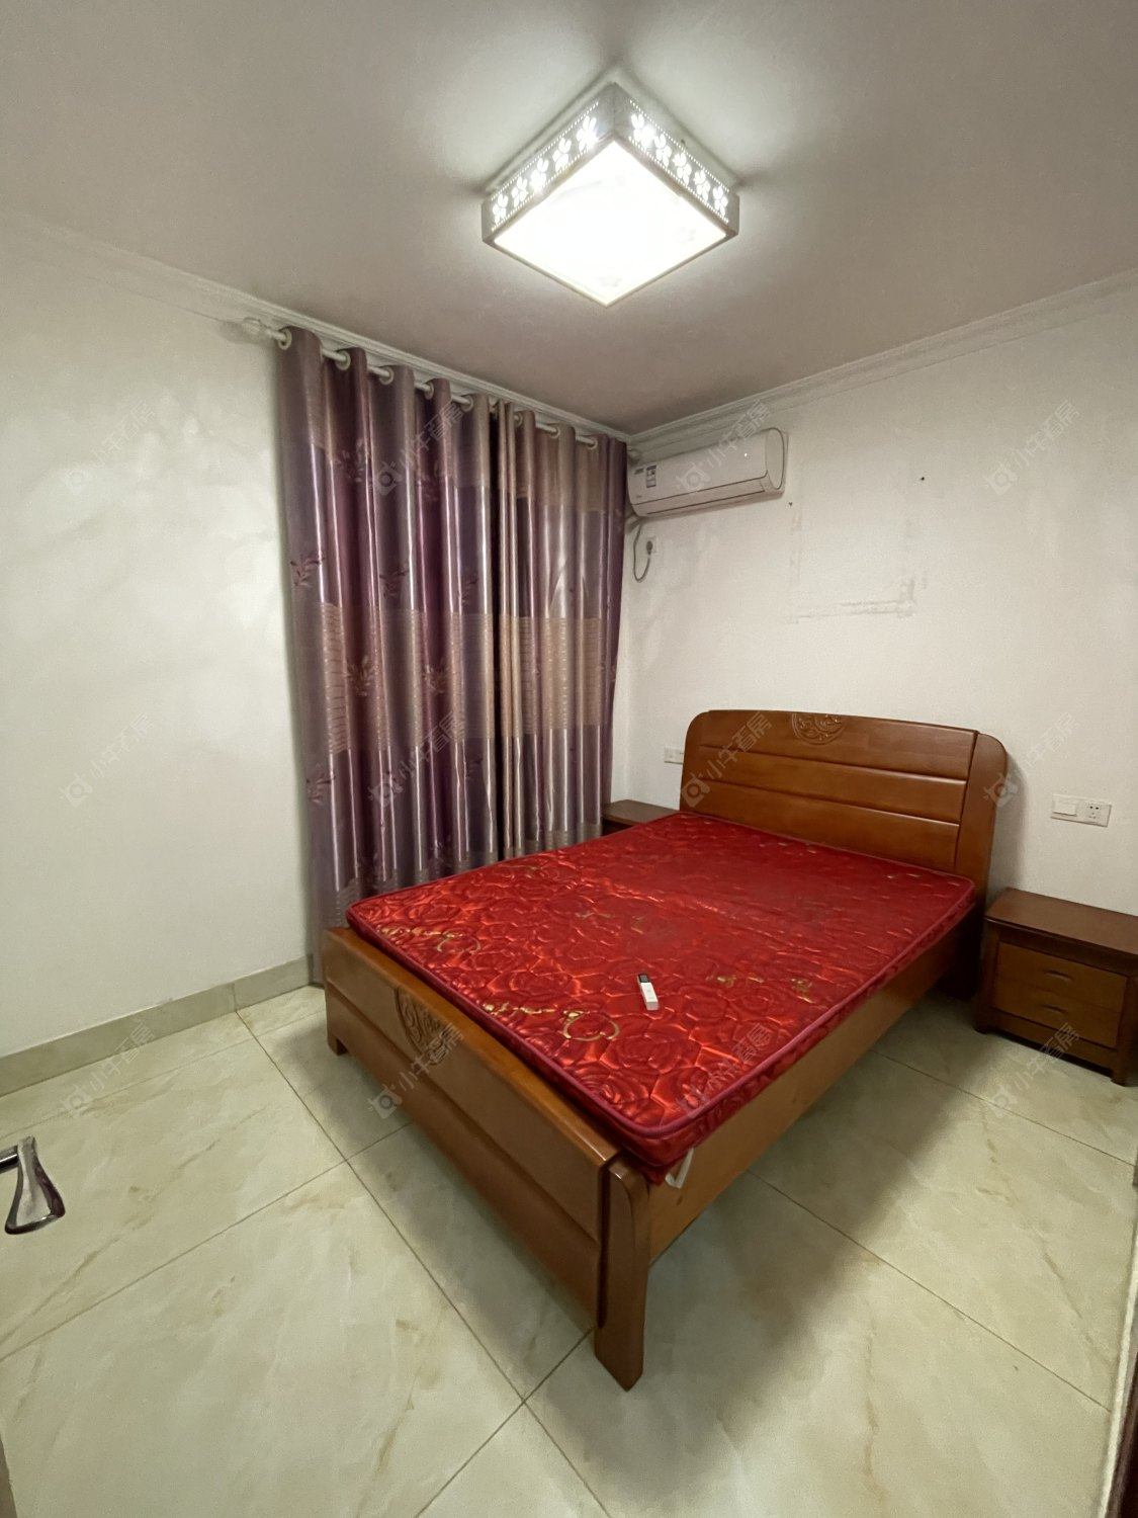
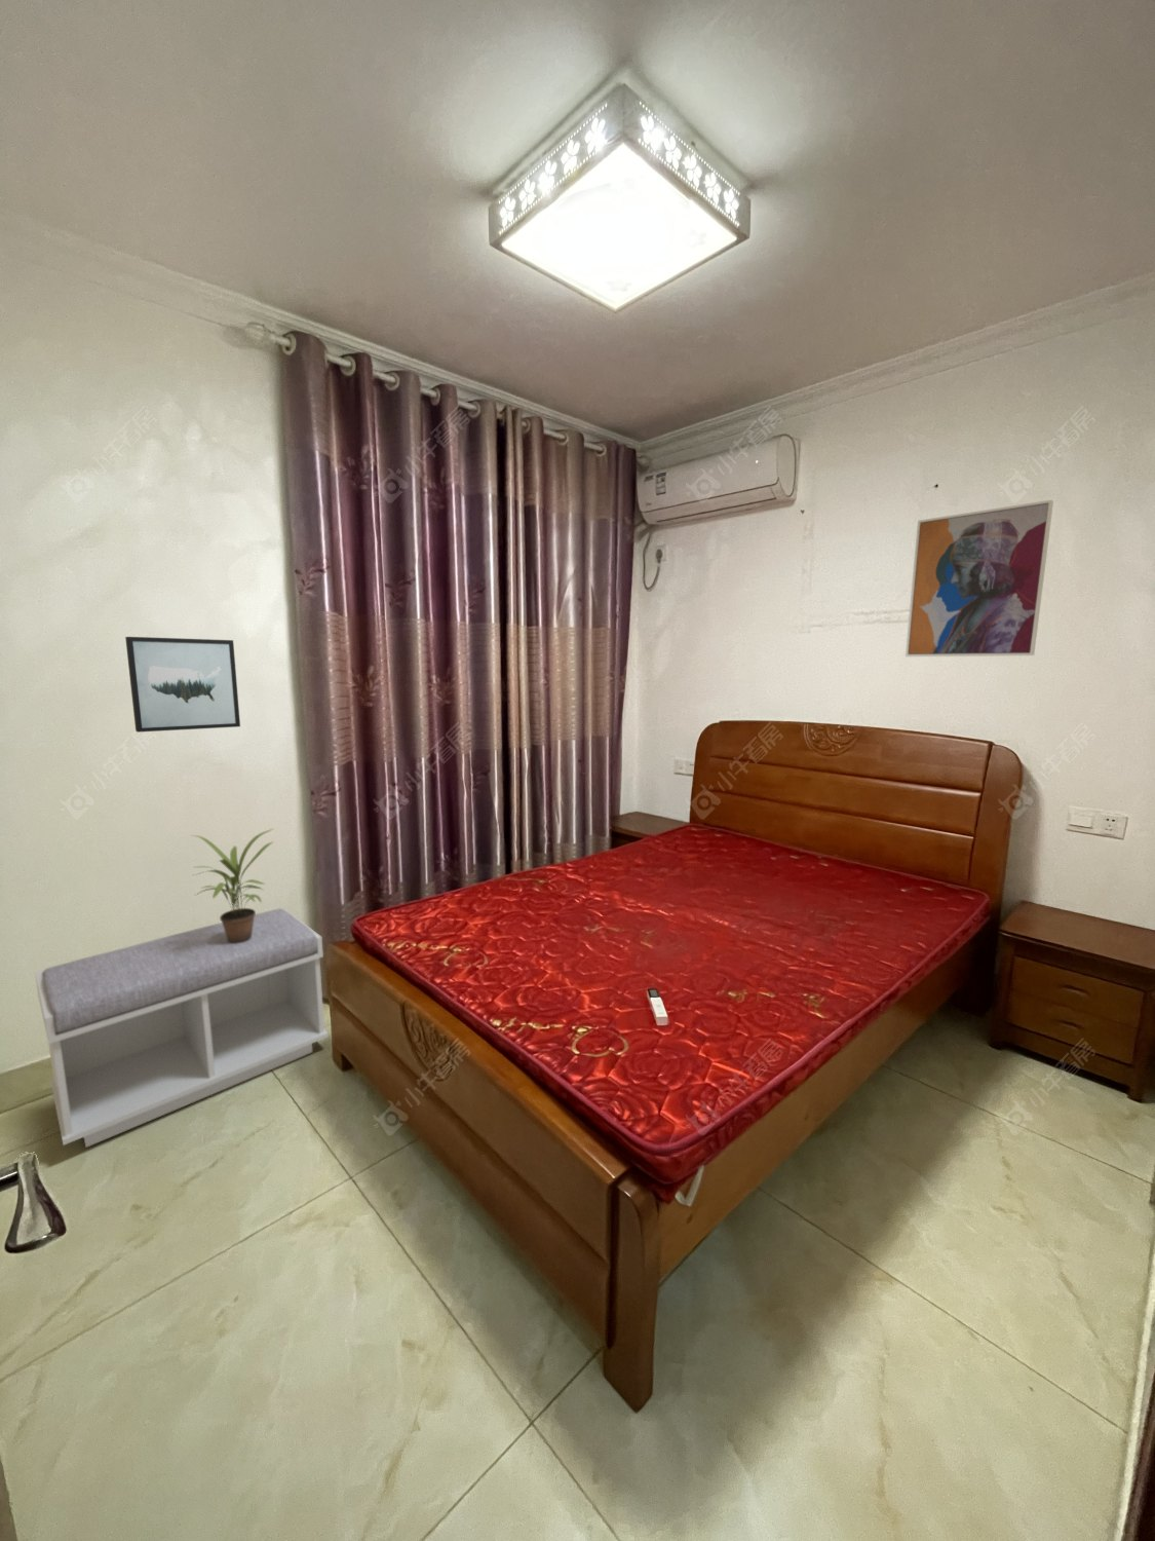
+ potted plant [190,828,275,943]
+ bench [34,908,330,1149]
+ wall art [905,499,1054,658]
+ wall art [124,636,241,734]
